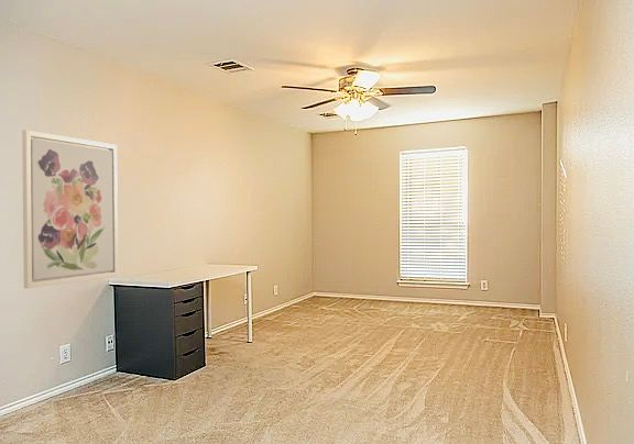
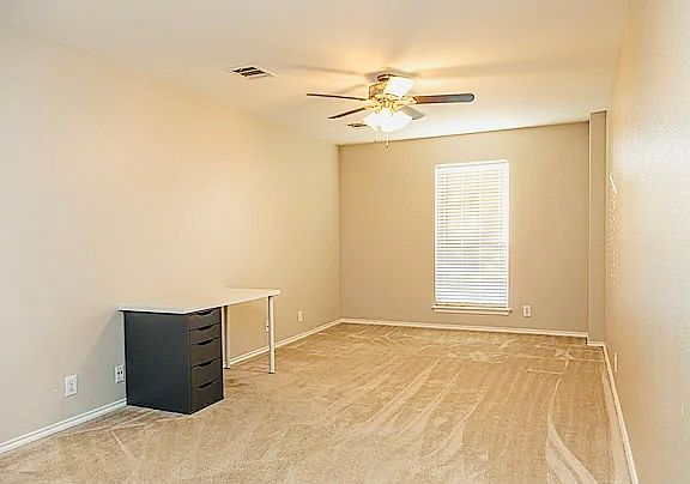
- wall art [21,129,119,289]
